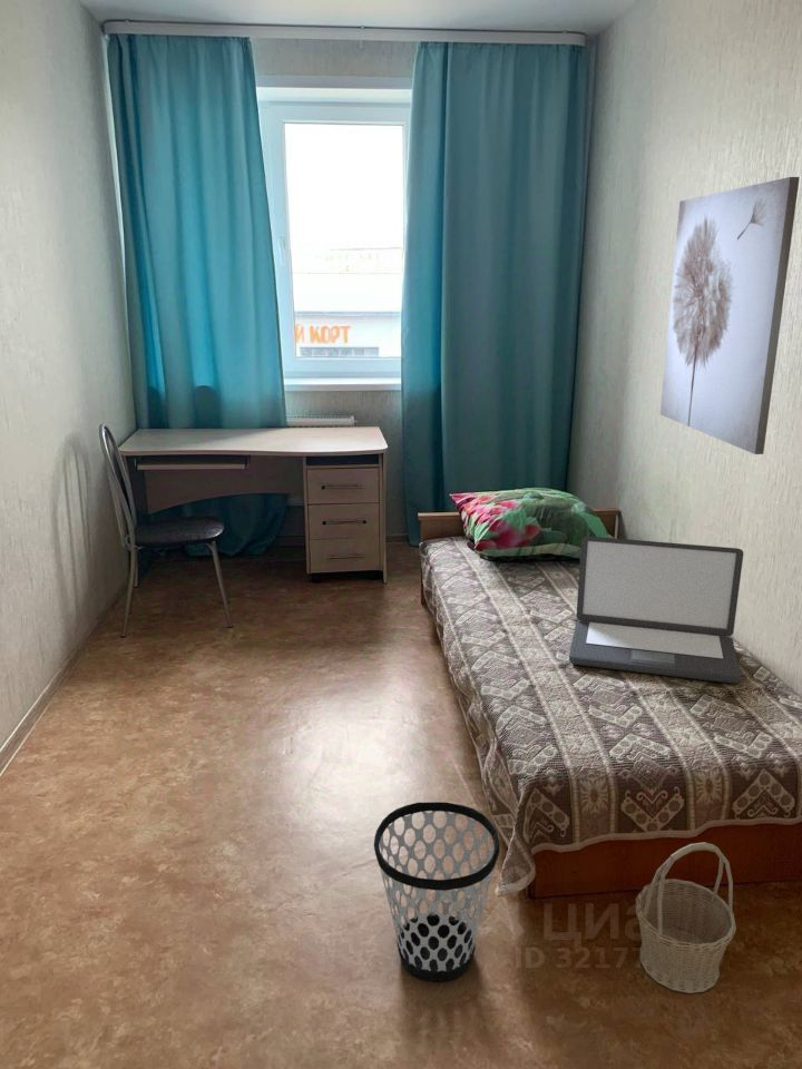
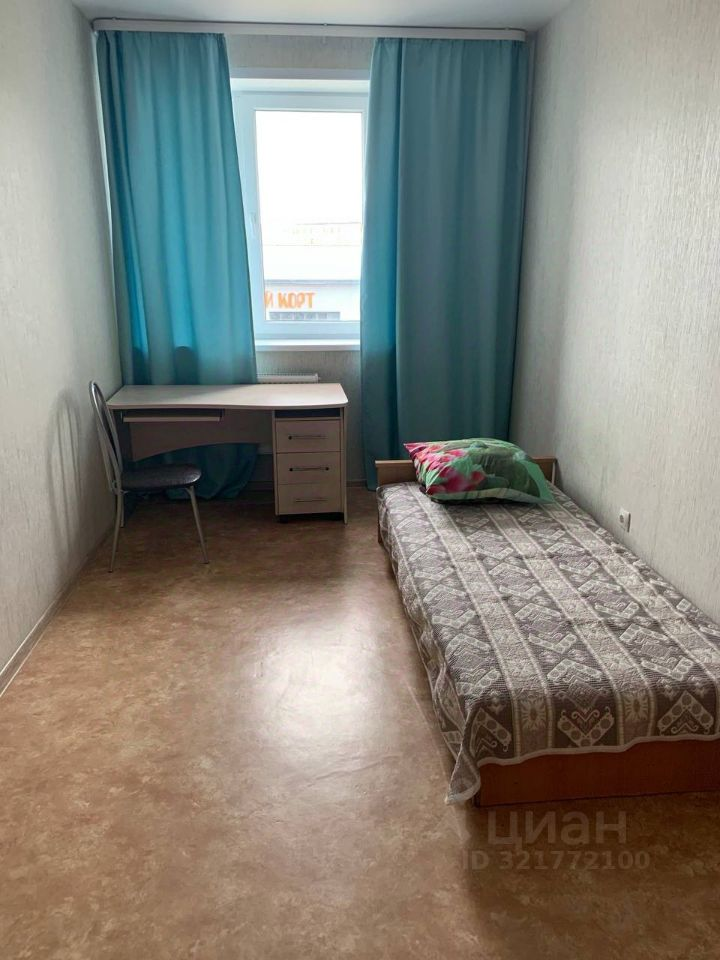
- wastebasket [373,801,500,982]
- wall art [659,176,801,455]
- laptop [568,536,744,685]
- basket [635,842,737,994]
